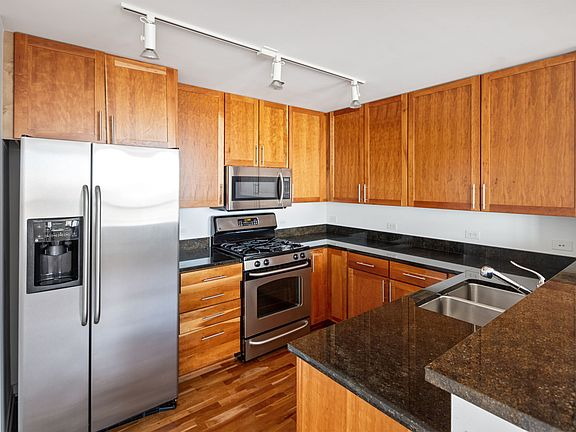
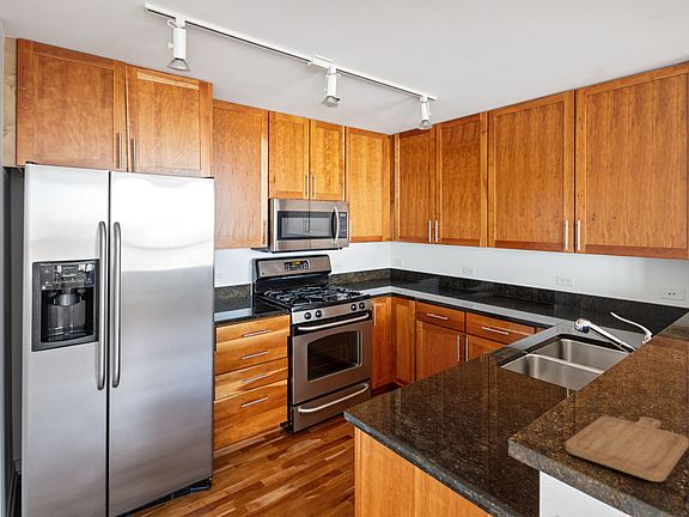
+ chopping board [565,415,689,482]
